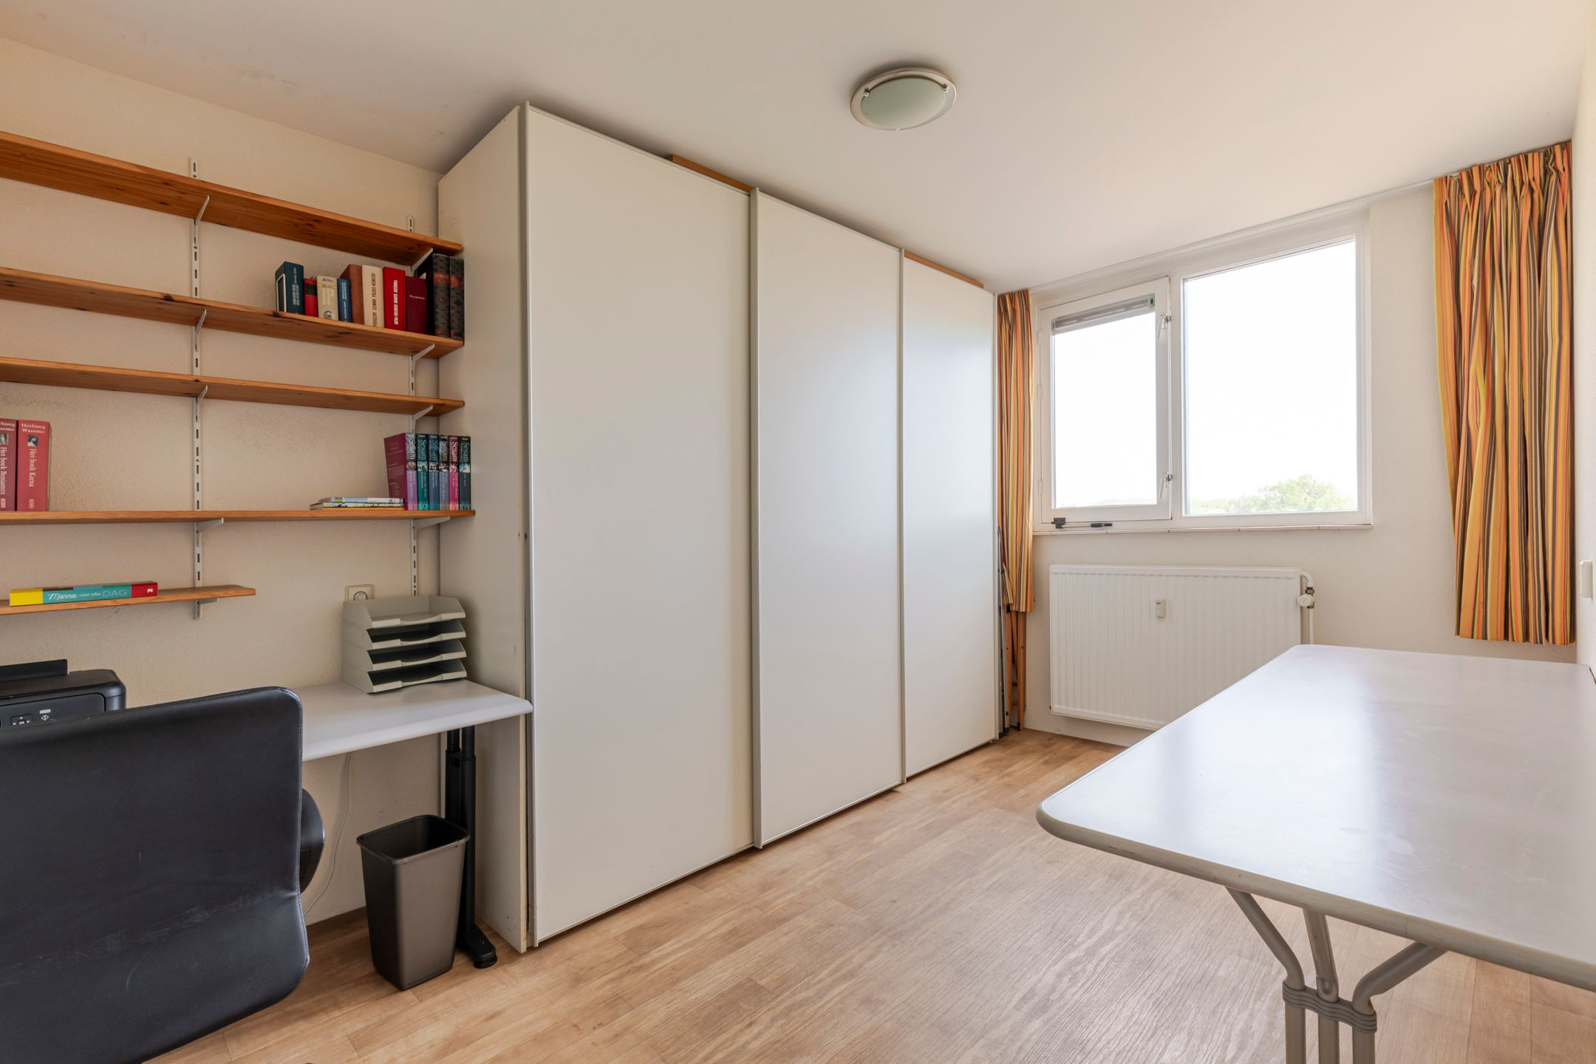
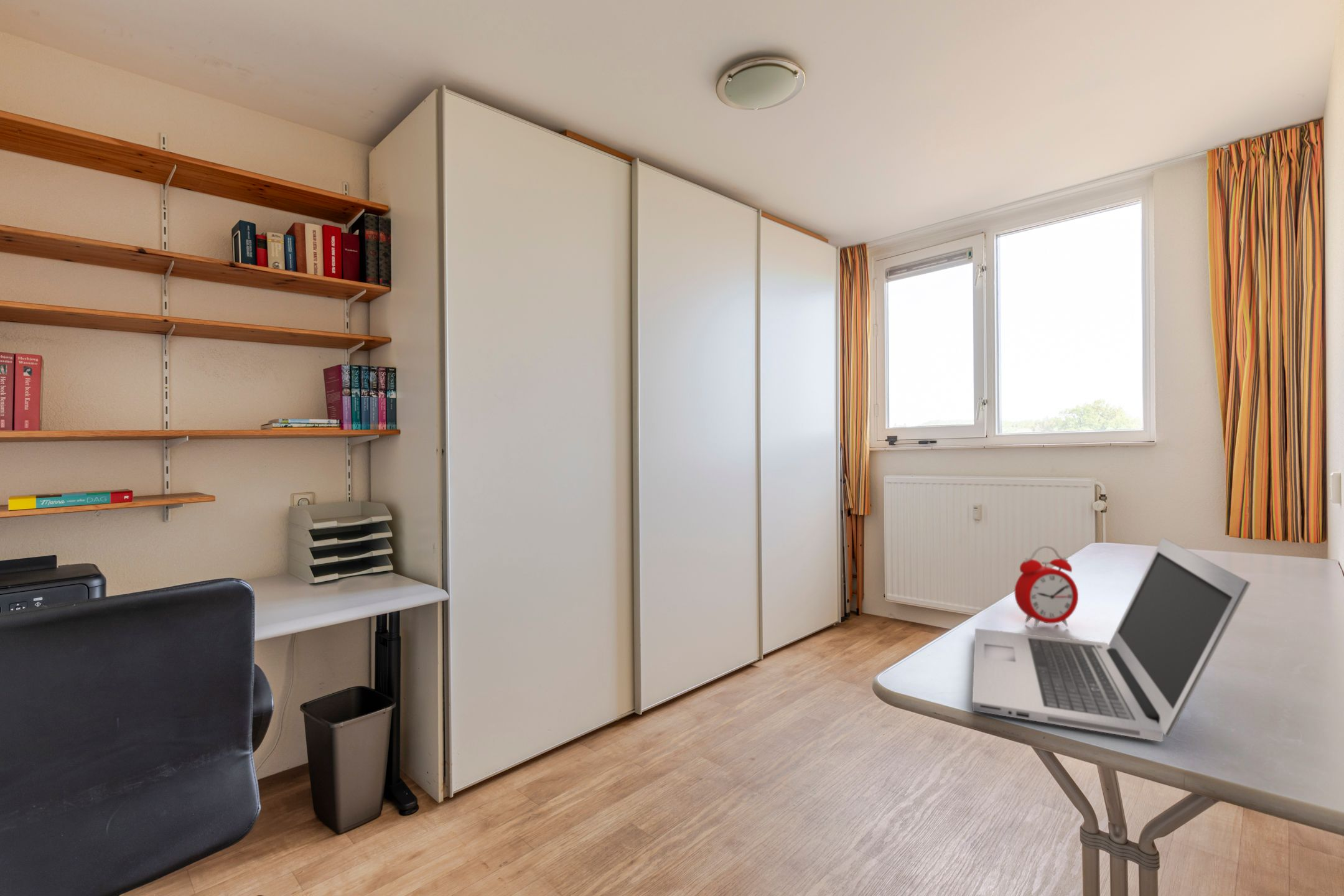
+ laptop [972,537,1252,742]
+ alarm clock [1014,545,1079,628]
